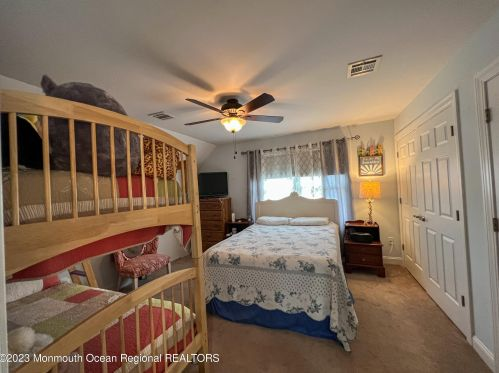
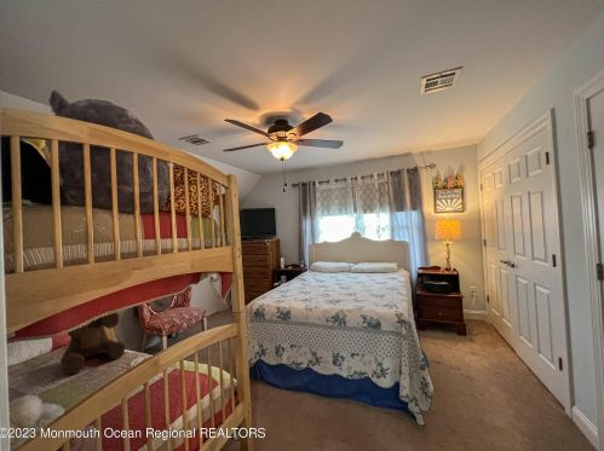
+ teddy bear [59,311,126,375]
